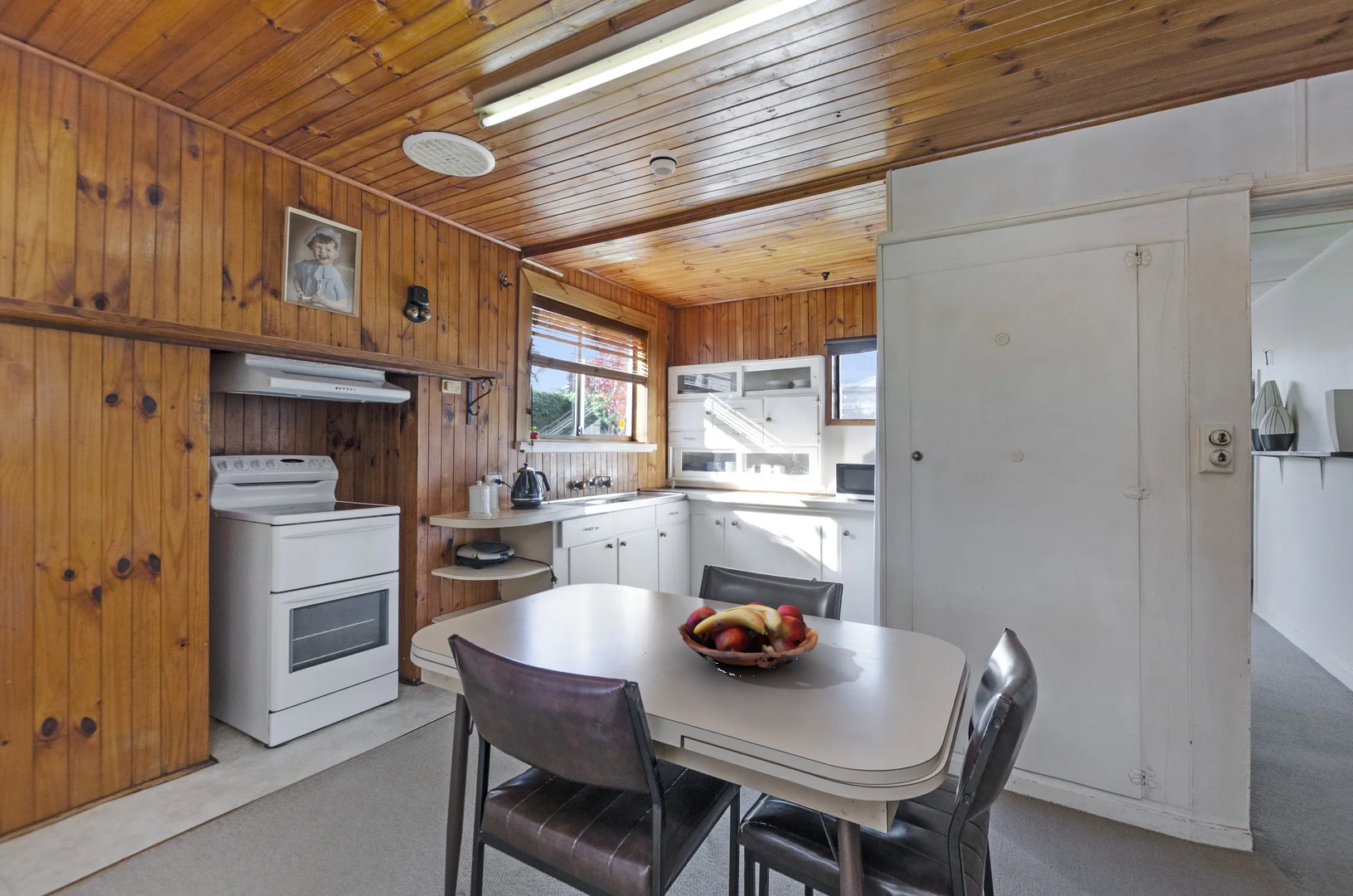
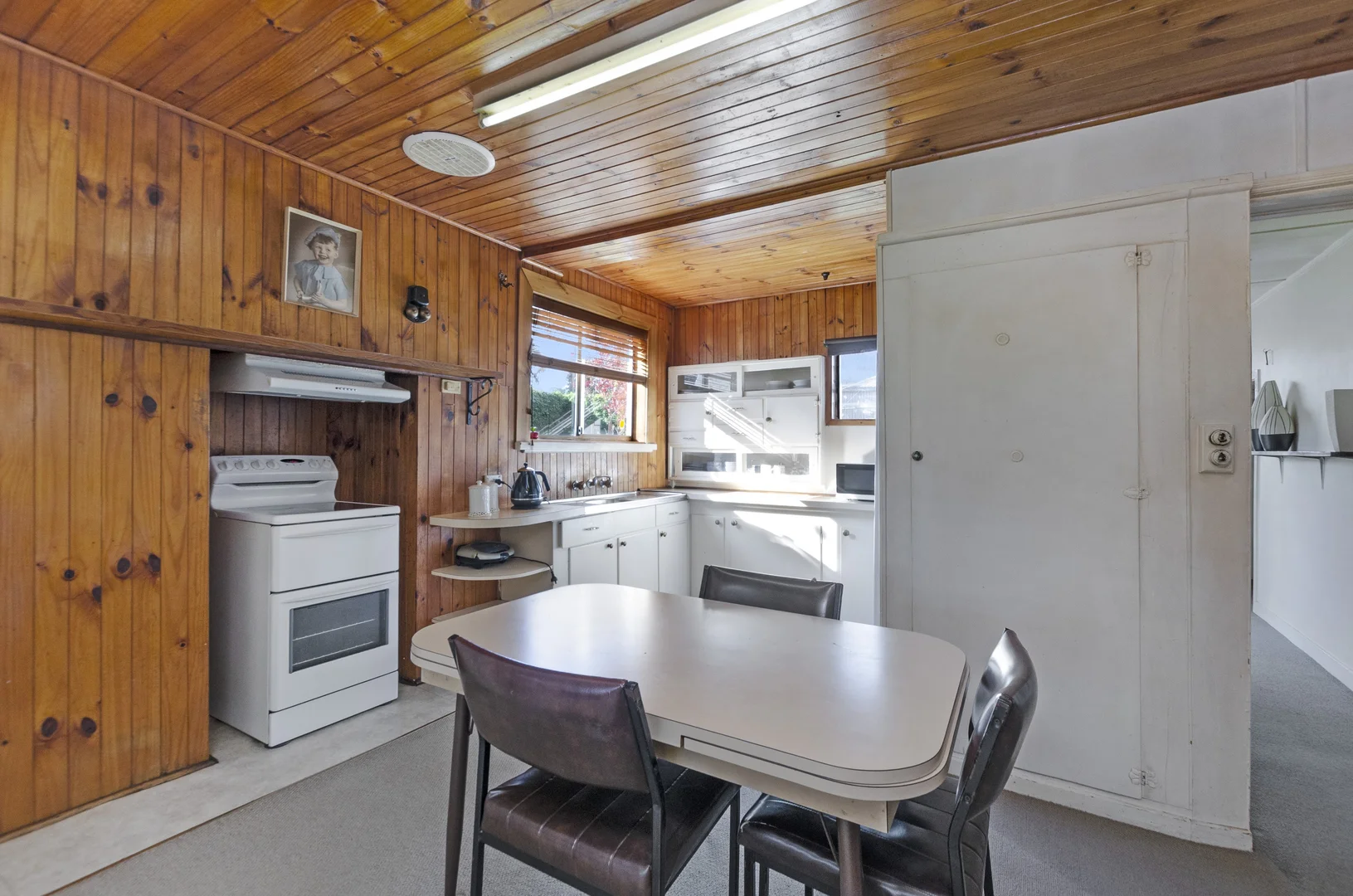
- fruit basket [677,601,819,677]
- smoke detector [649,149,678,177]
